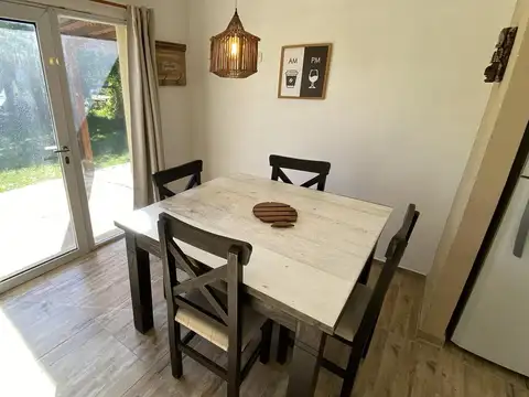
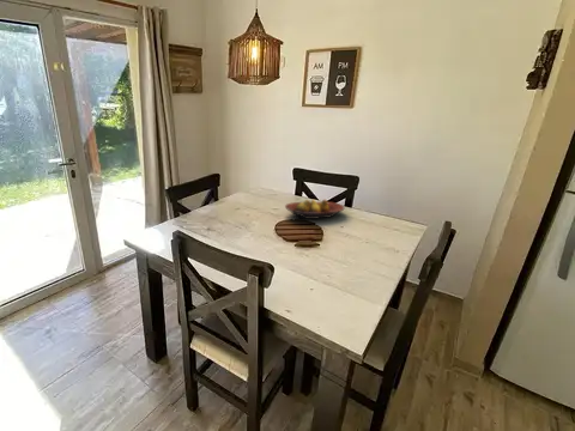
+ fruit bowl [284,199,345,220]
